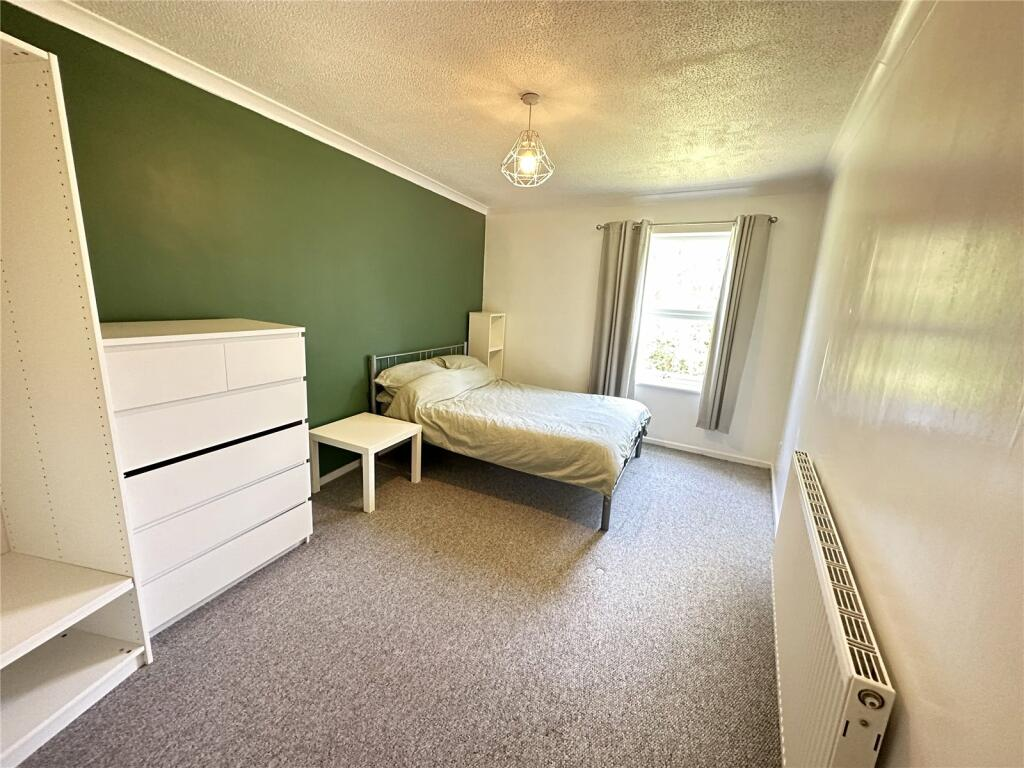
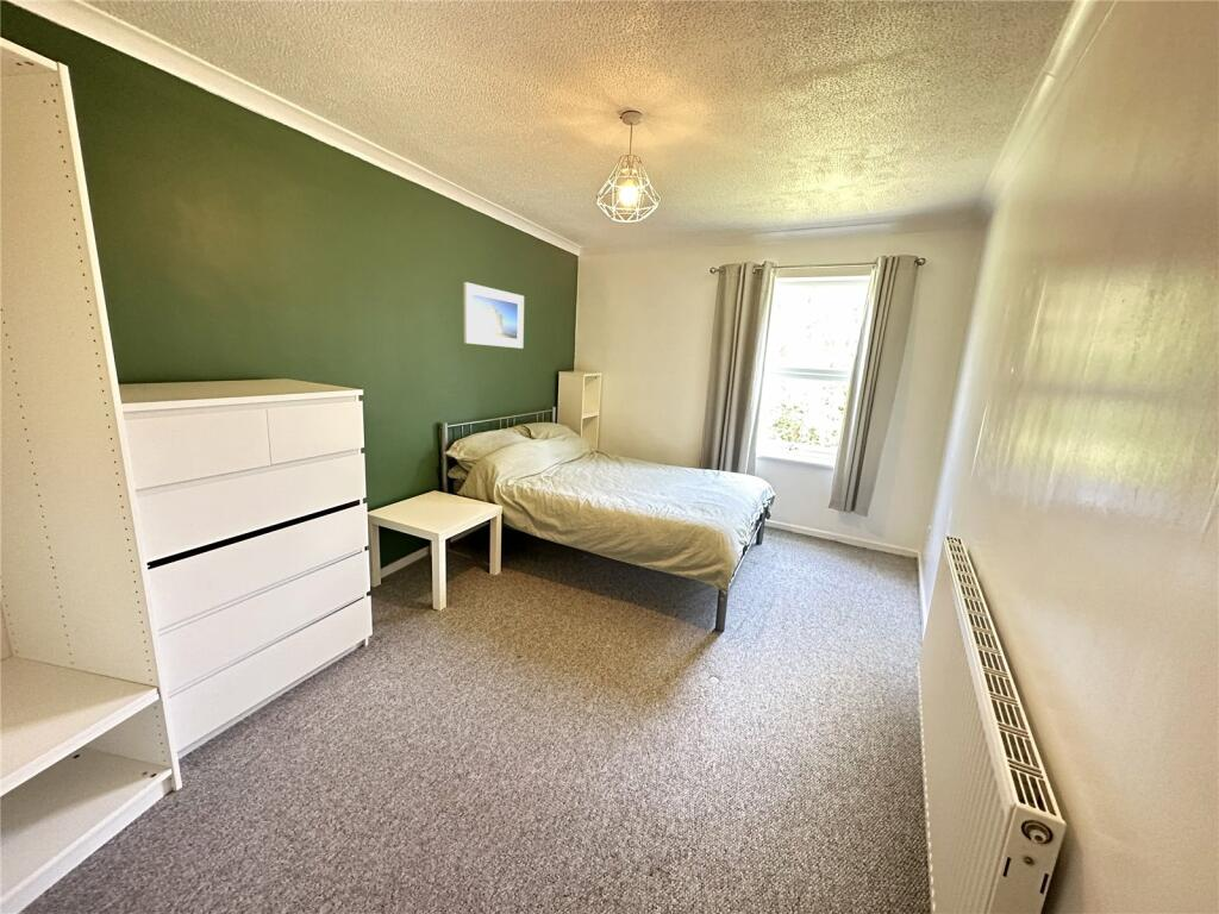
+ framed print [462,281,525,350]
